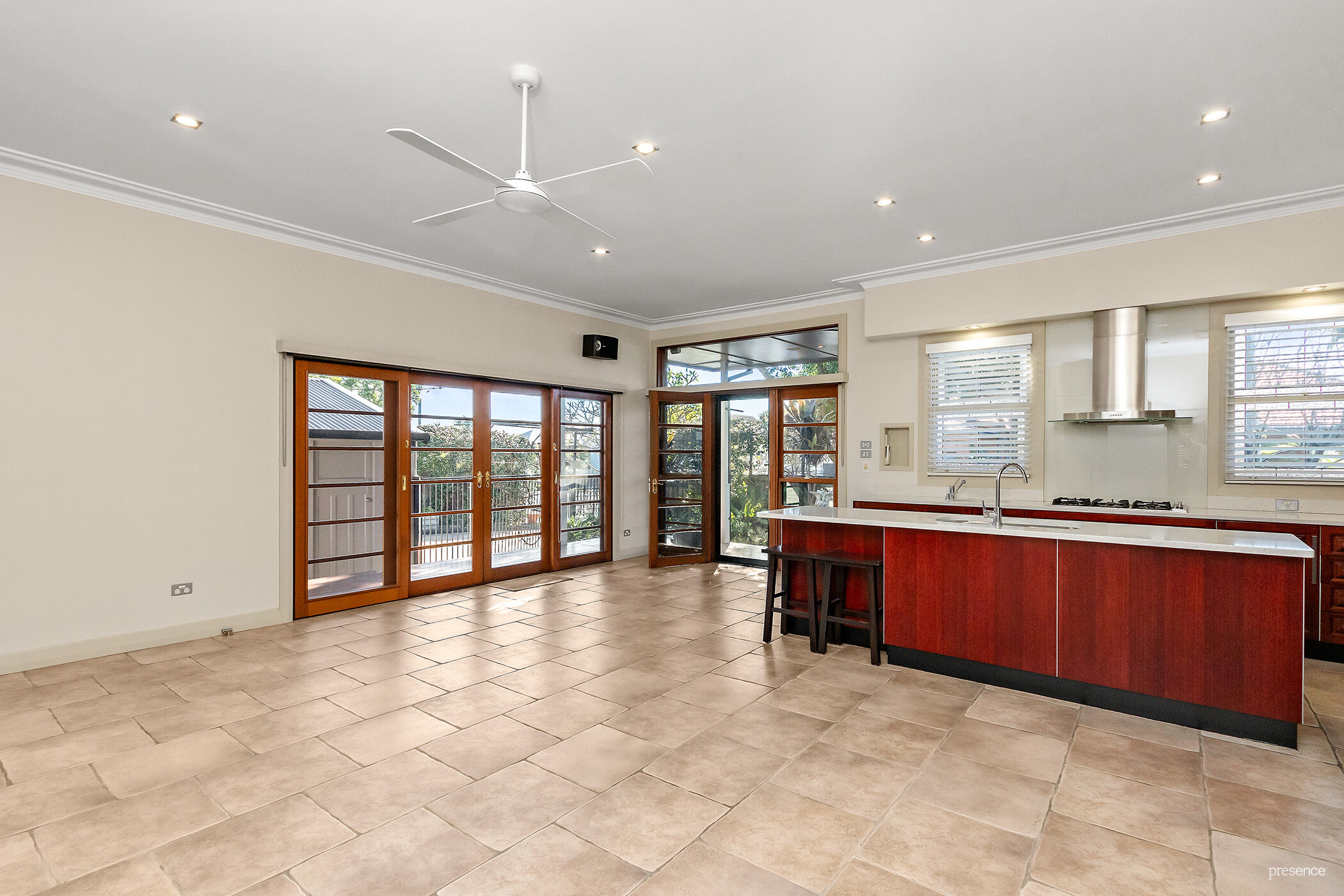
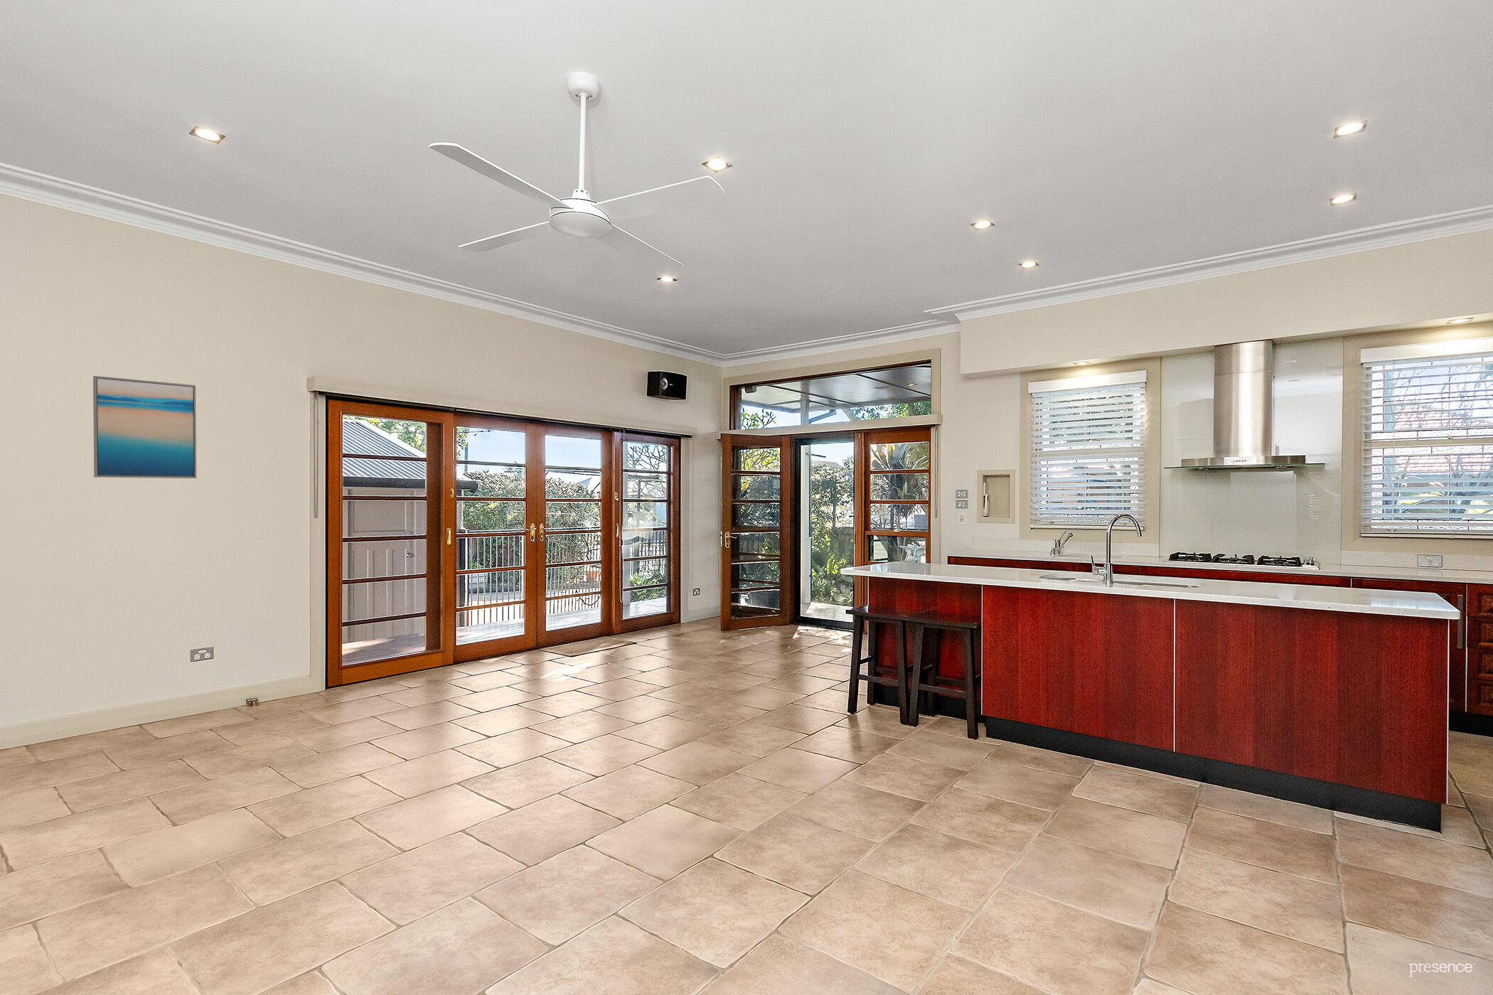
+ wall art [92,375,197,479]
